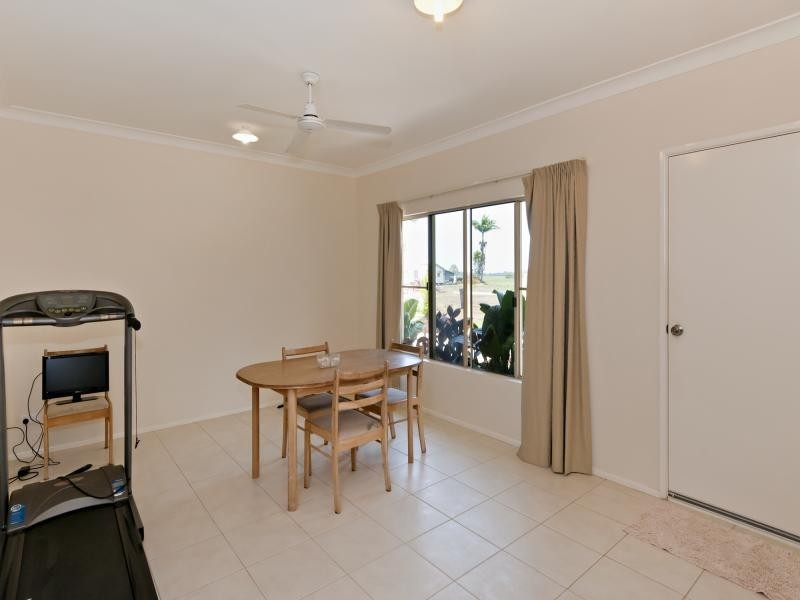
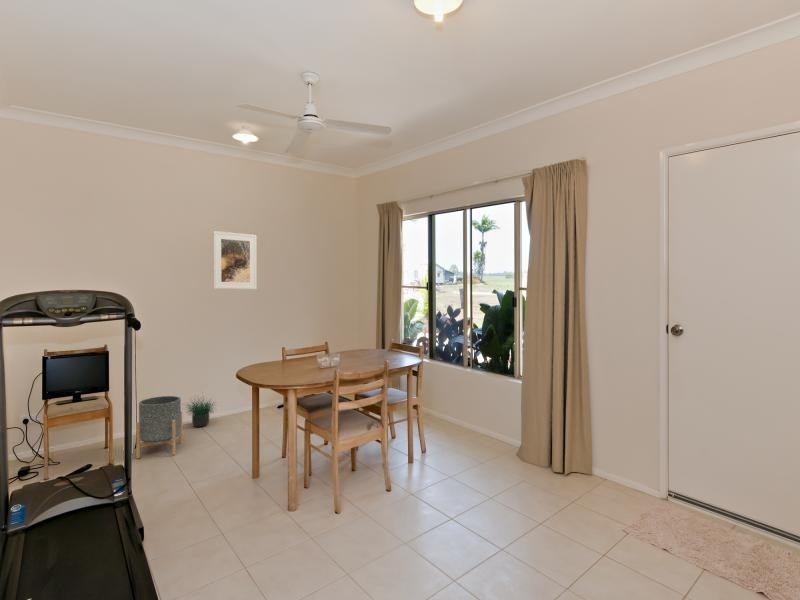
+ potted plant [182,390,218,428]
+ planter [135,395,183,459]
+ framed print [212,230,258,290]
